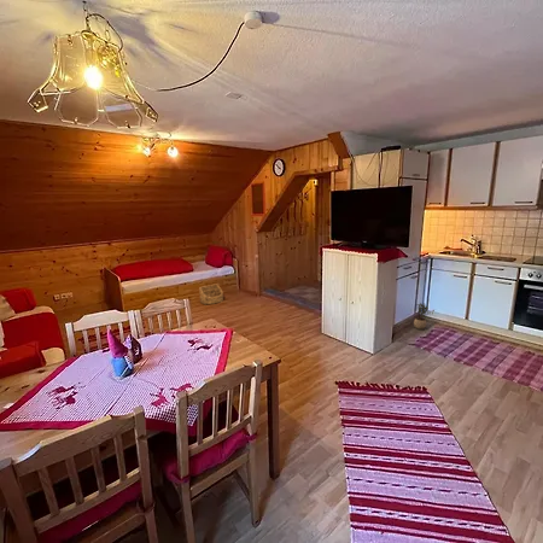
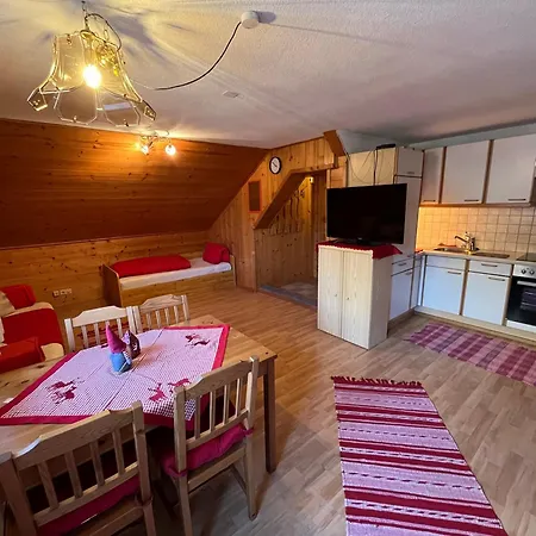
- potted plant [413,302,436,331]
- basket [198,284,224,305]
